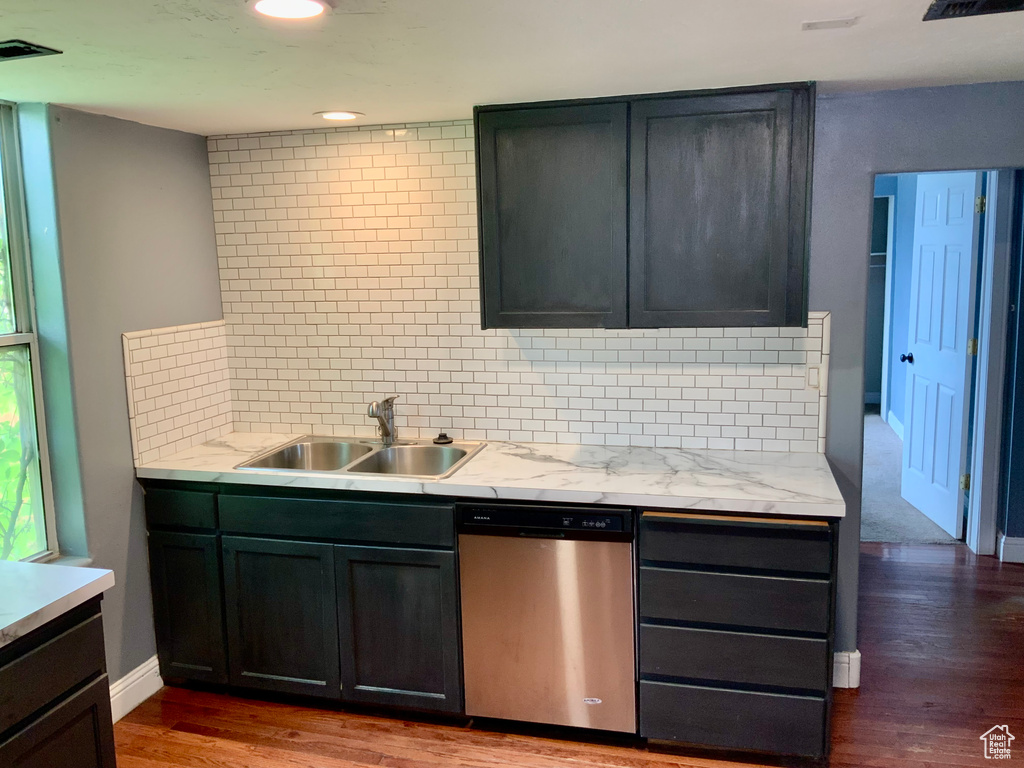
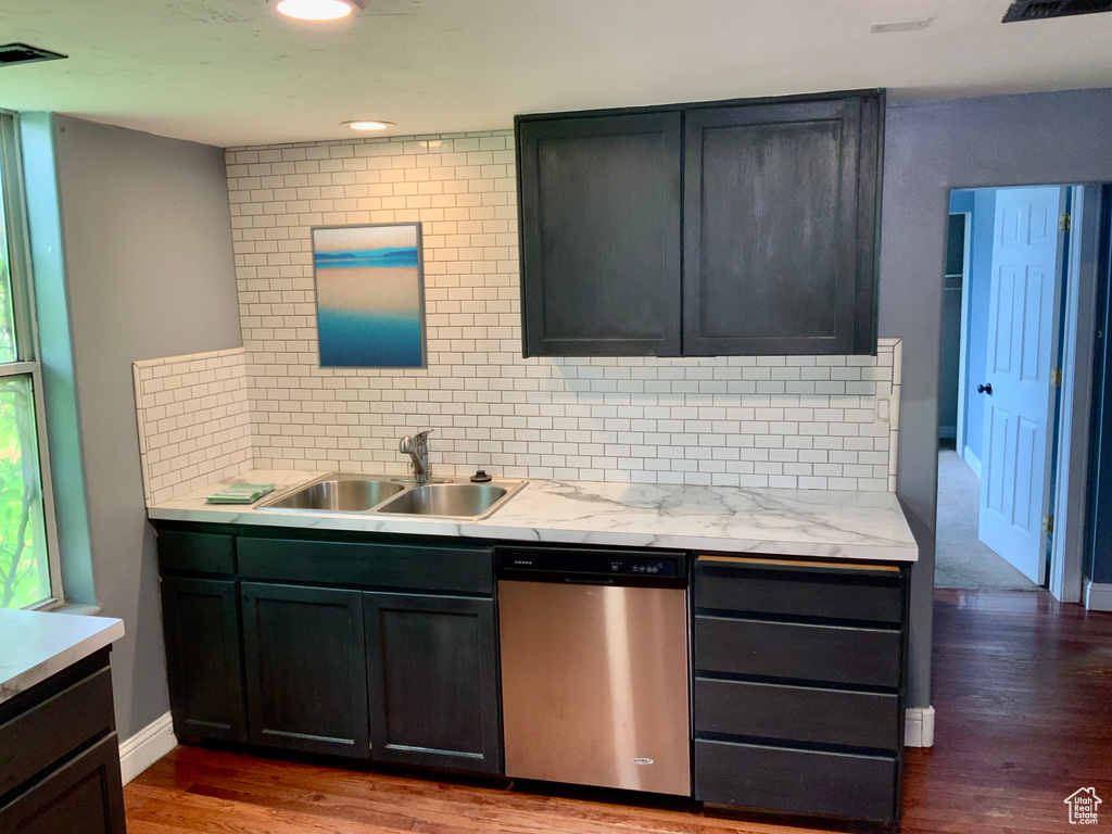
+ wall art [309,220,429,370]
+ dish towel [204,482,277,504]
